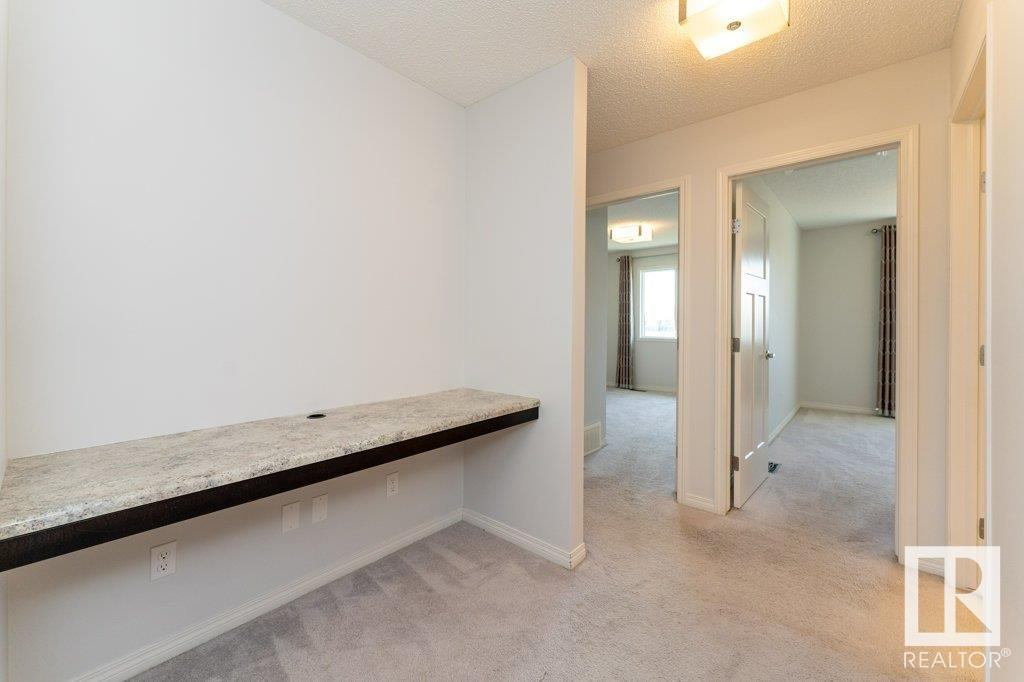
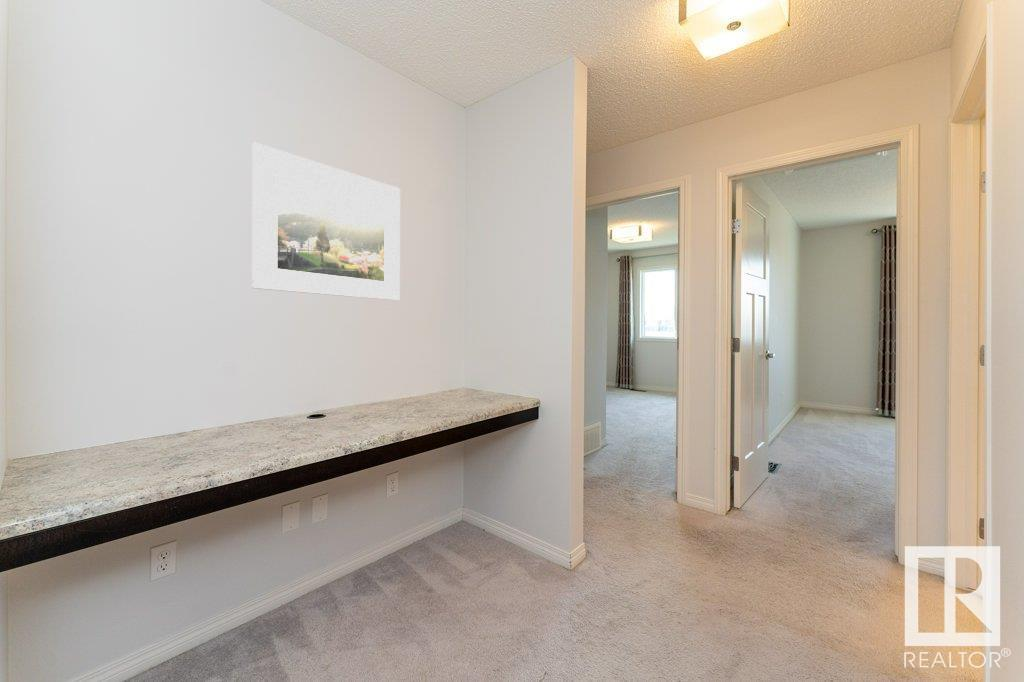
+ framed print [251,142,401,301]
